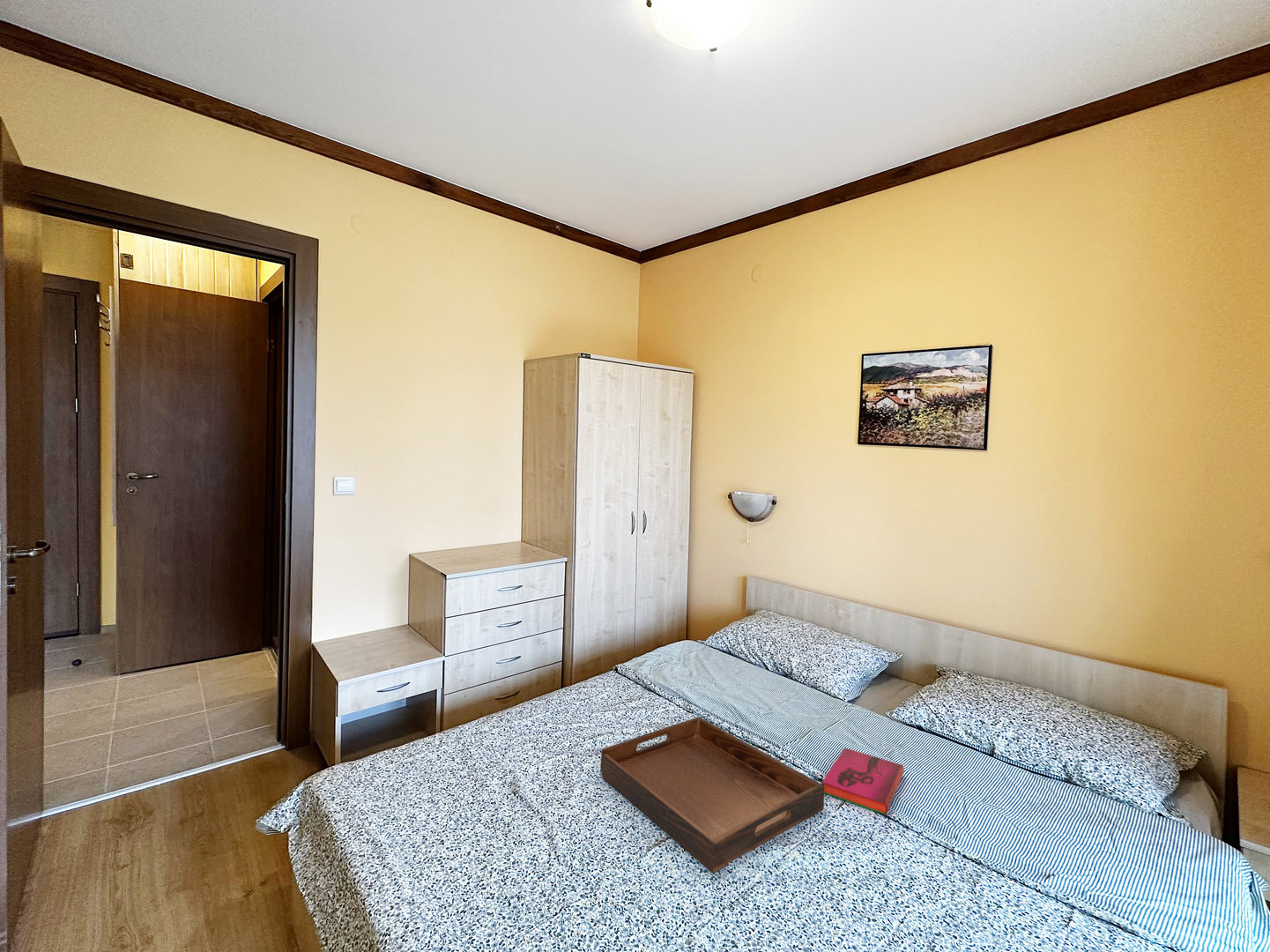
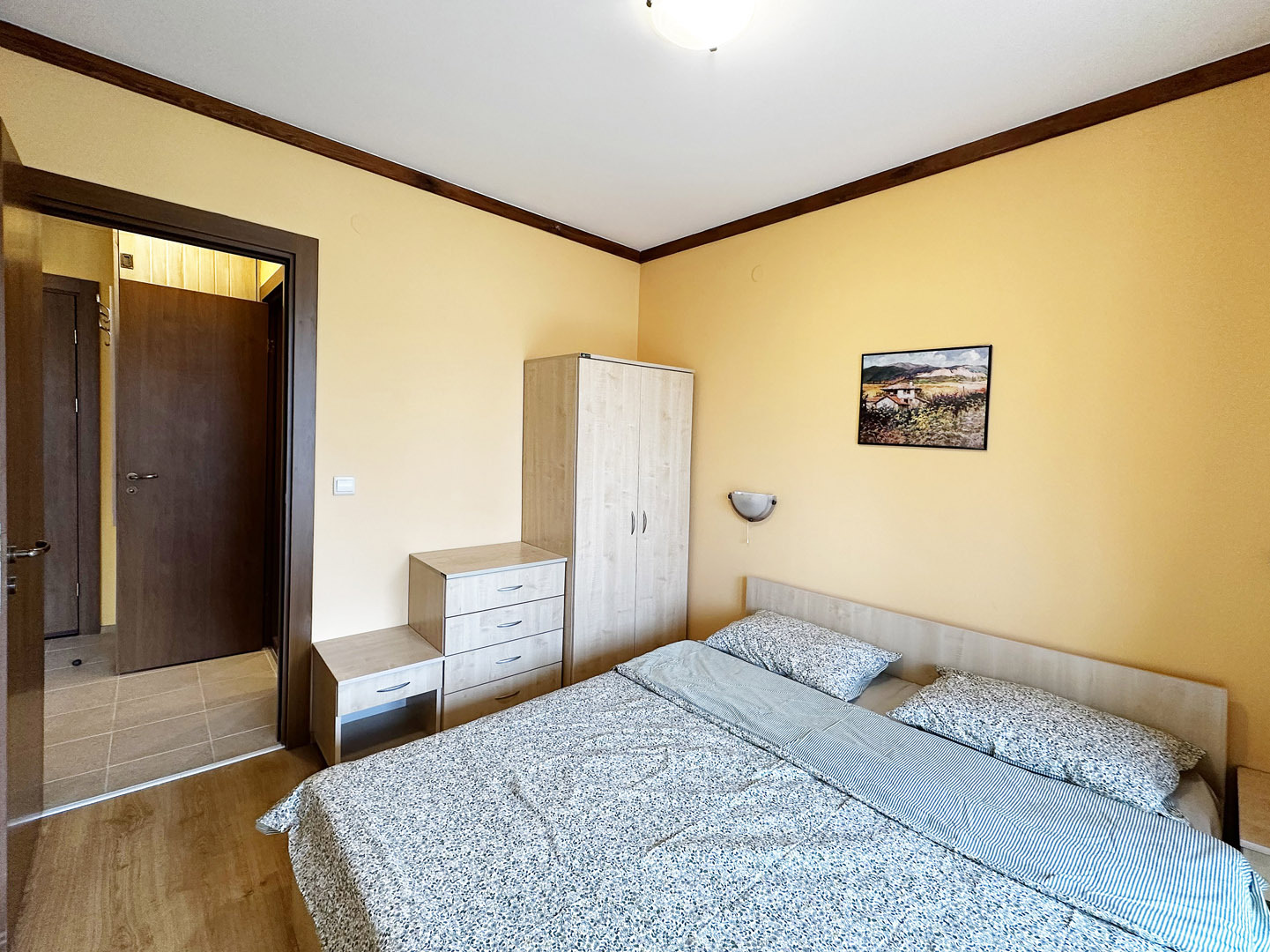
- serving tray [600,717,825,874]
- hardback book [821,747,905,816]
